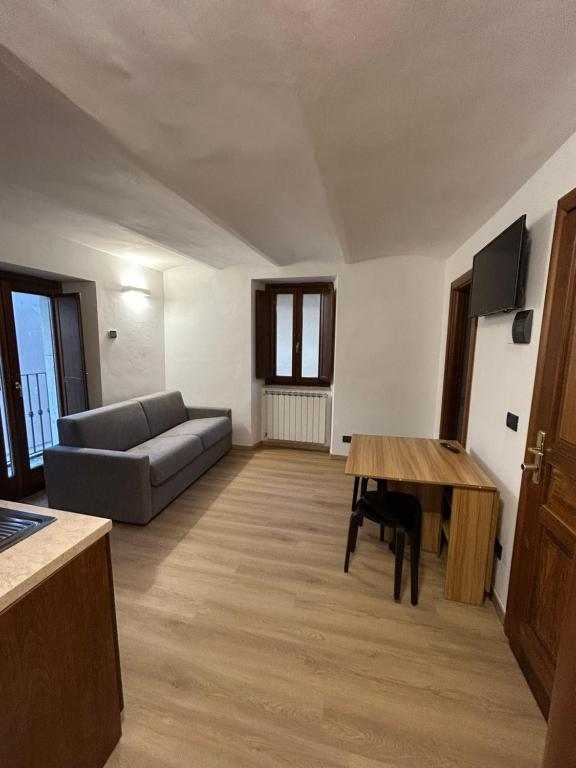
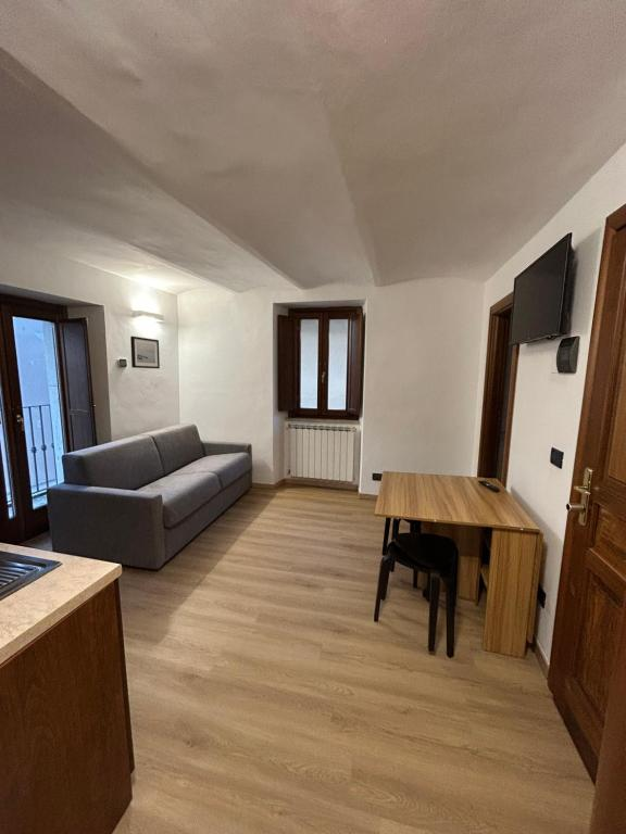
+ wall art [129,336,161,369]
